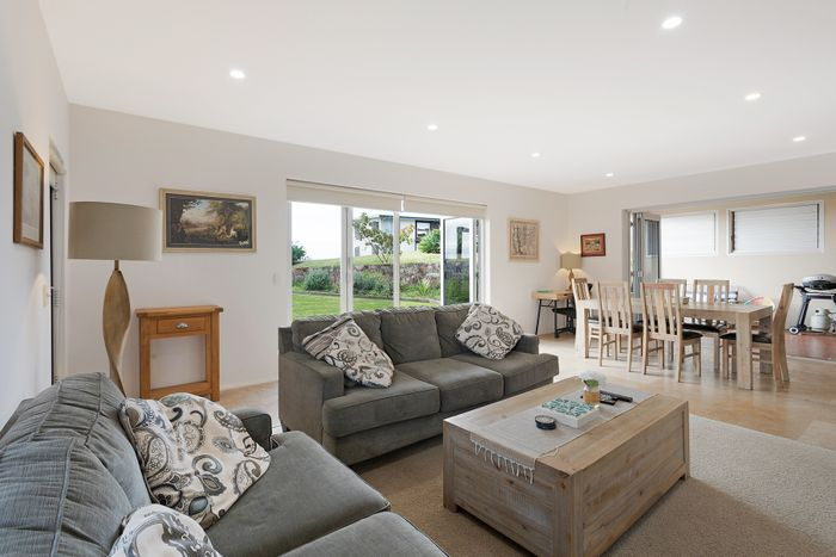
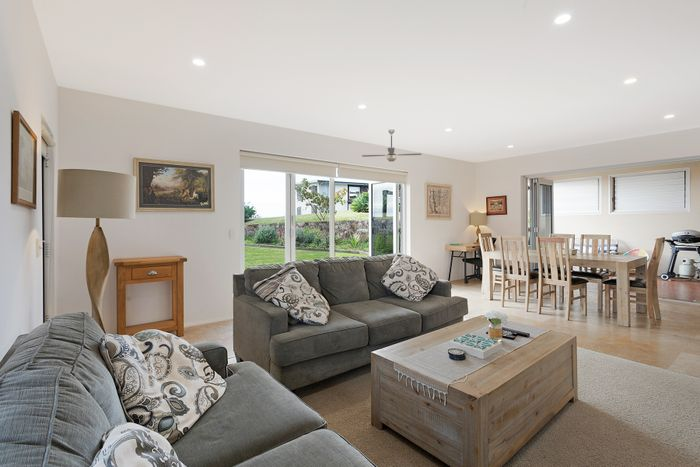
+ ceiling fan [361,128,422,162]
